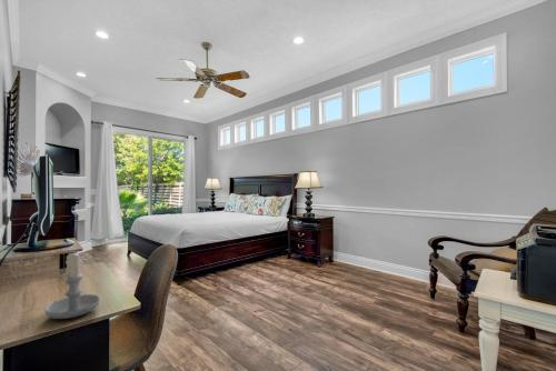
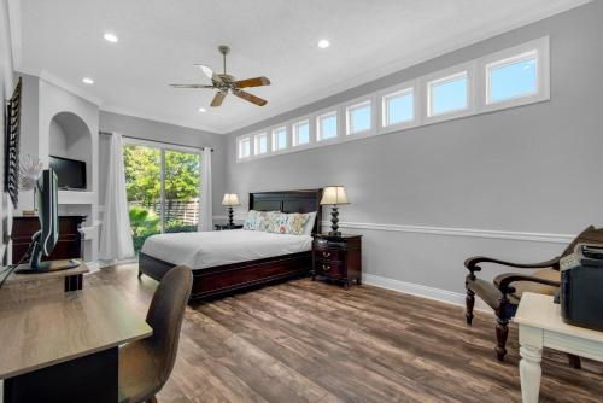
- candle [44,250,101,320]
